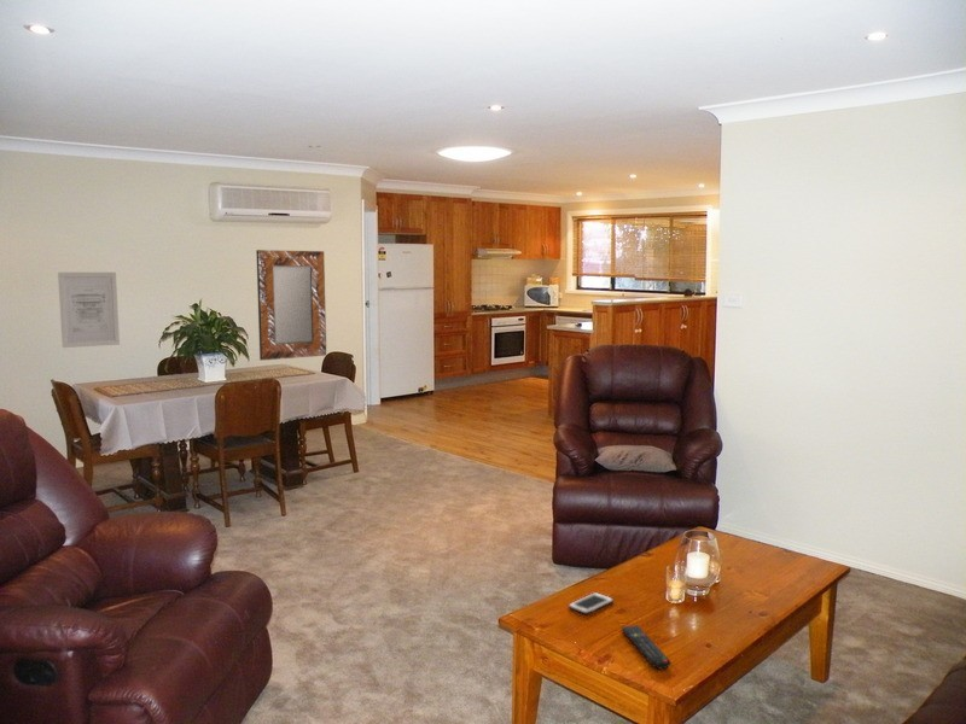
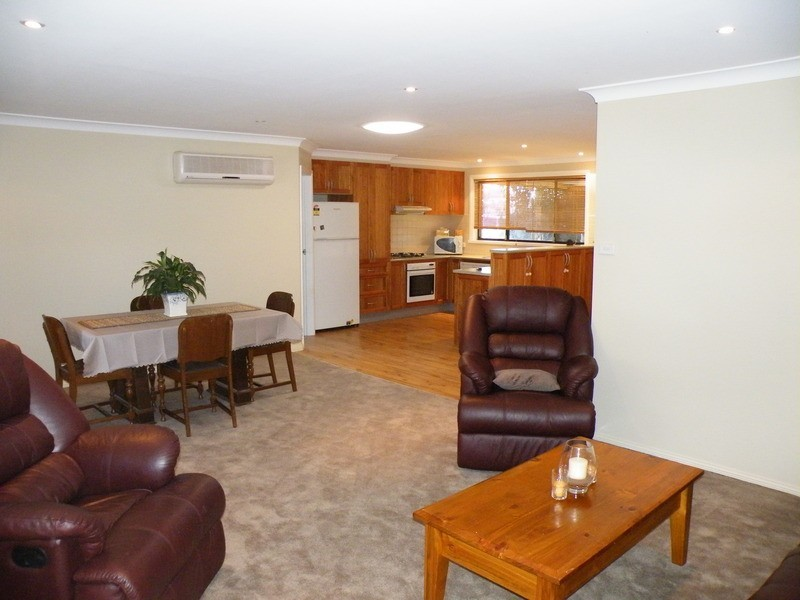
- wall art [57,272,121,349]
- remote control [621,624,673,670]
- cell phone [568,591,615,615]
- home mirror [255,249,327,362]
